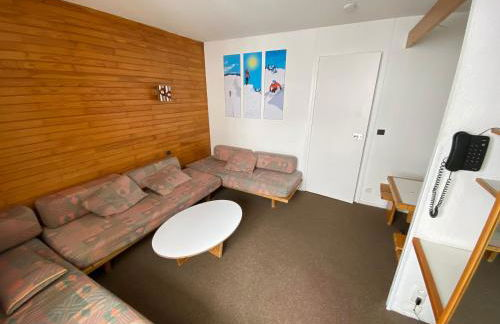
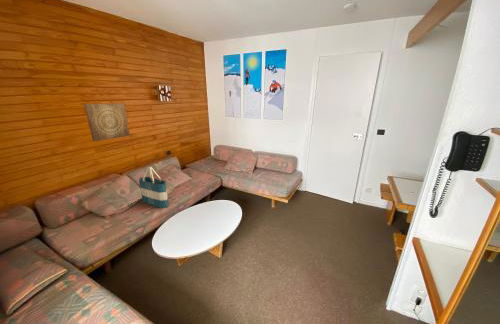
+ tote bag [138,166,169,209]
+ wall art [83,103,131,142]
